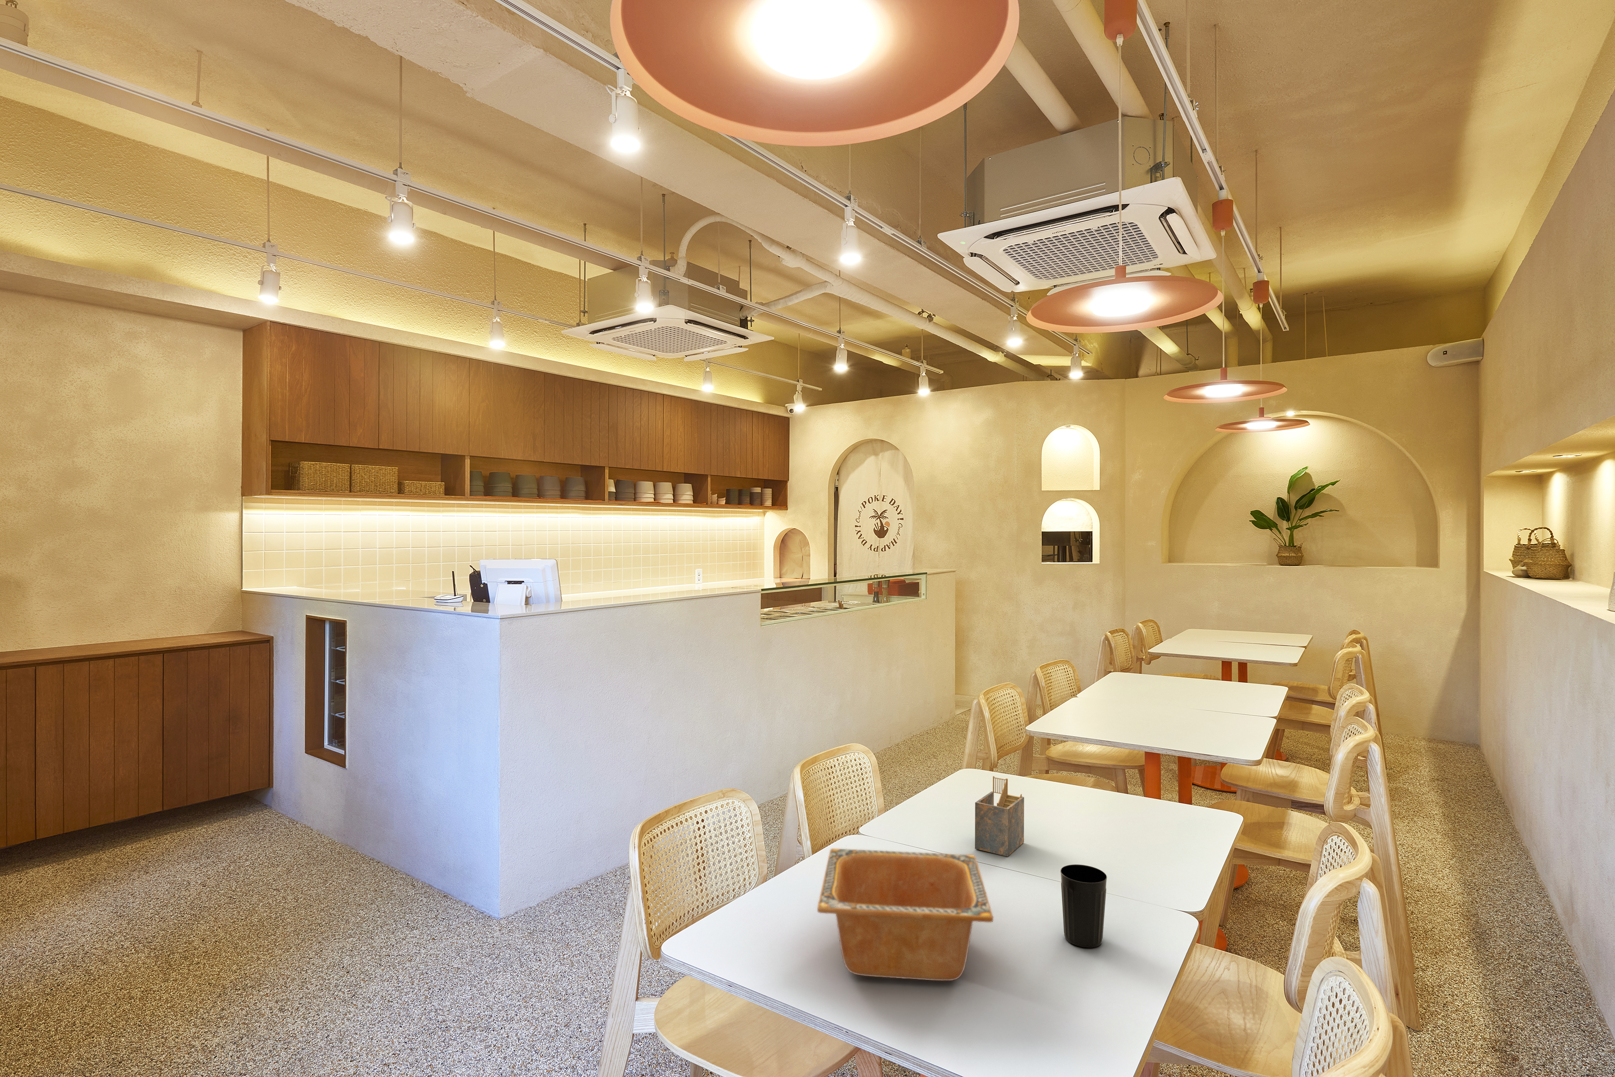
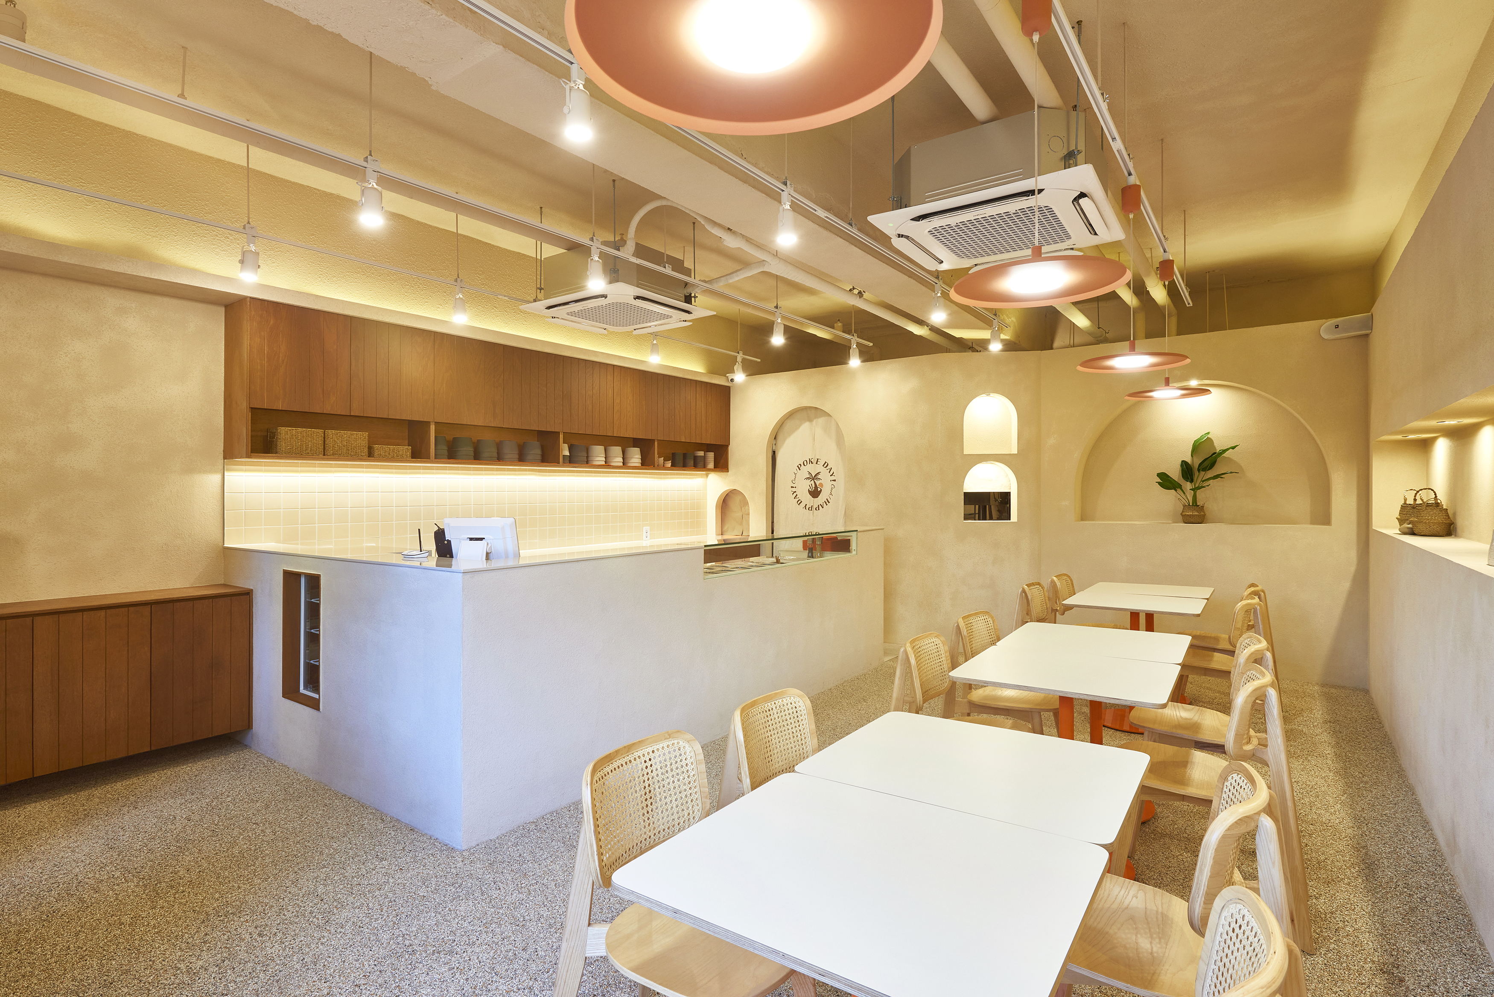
- cup [1059,864,1108,948]
- serving bowl [817,847,994,981]
- napkin holder [974,775,1025,857]
